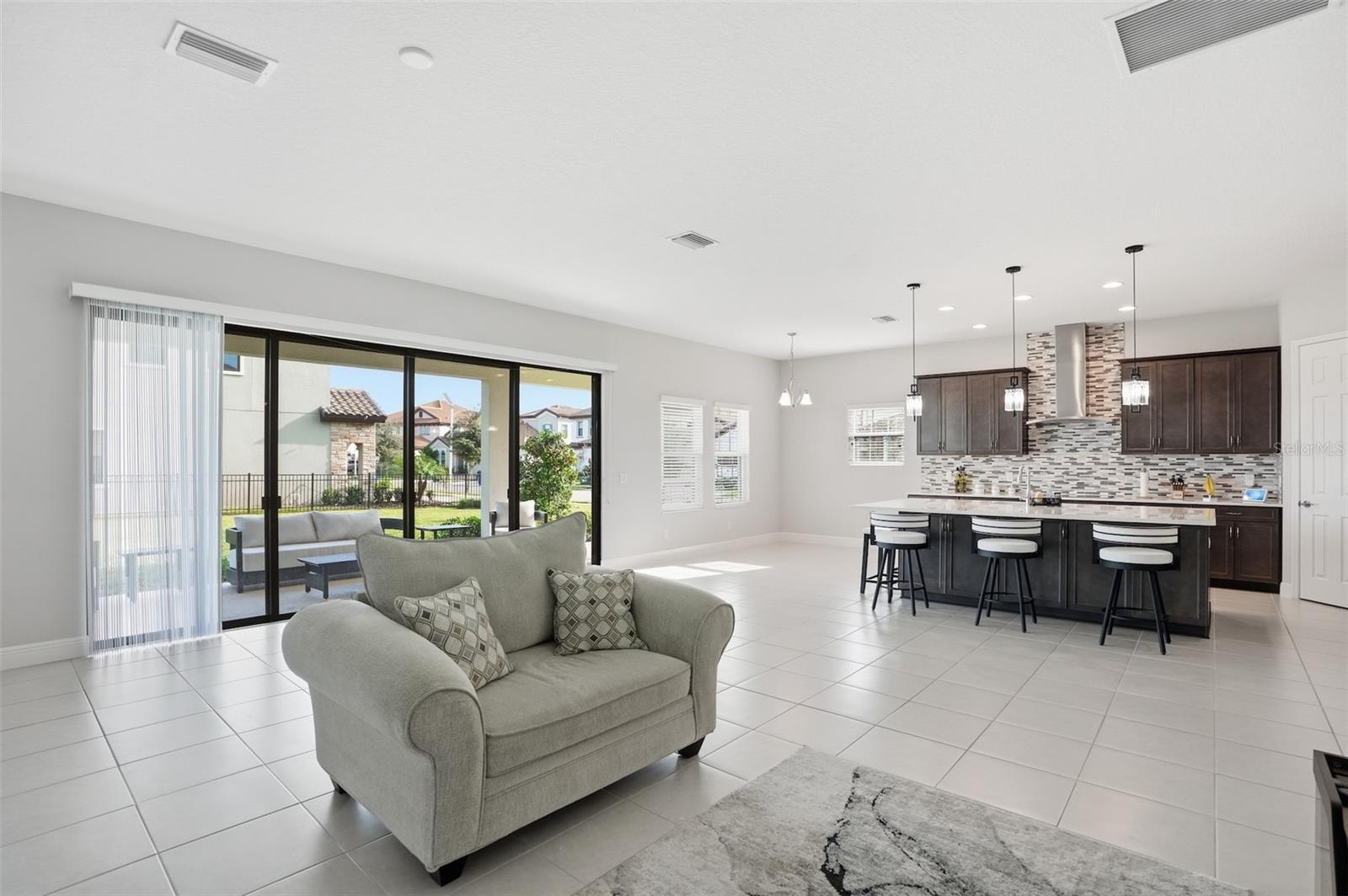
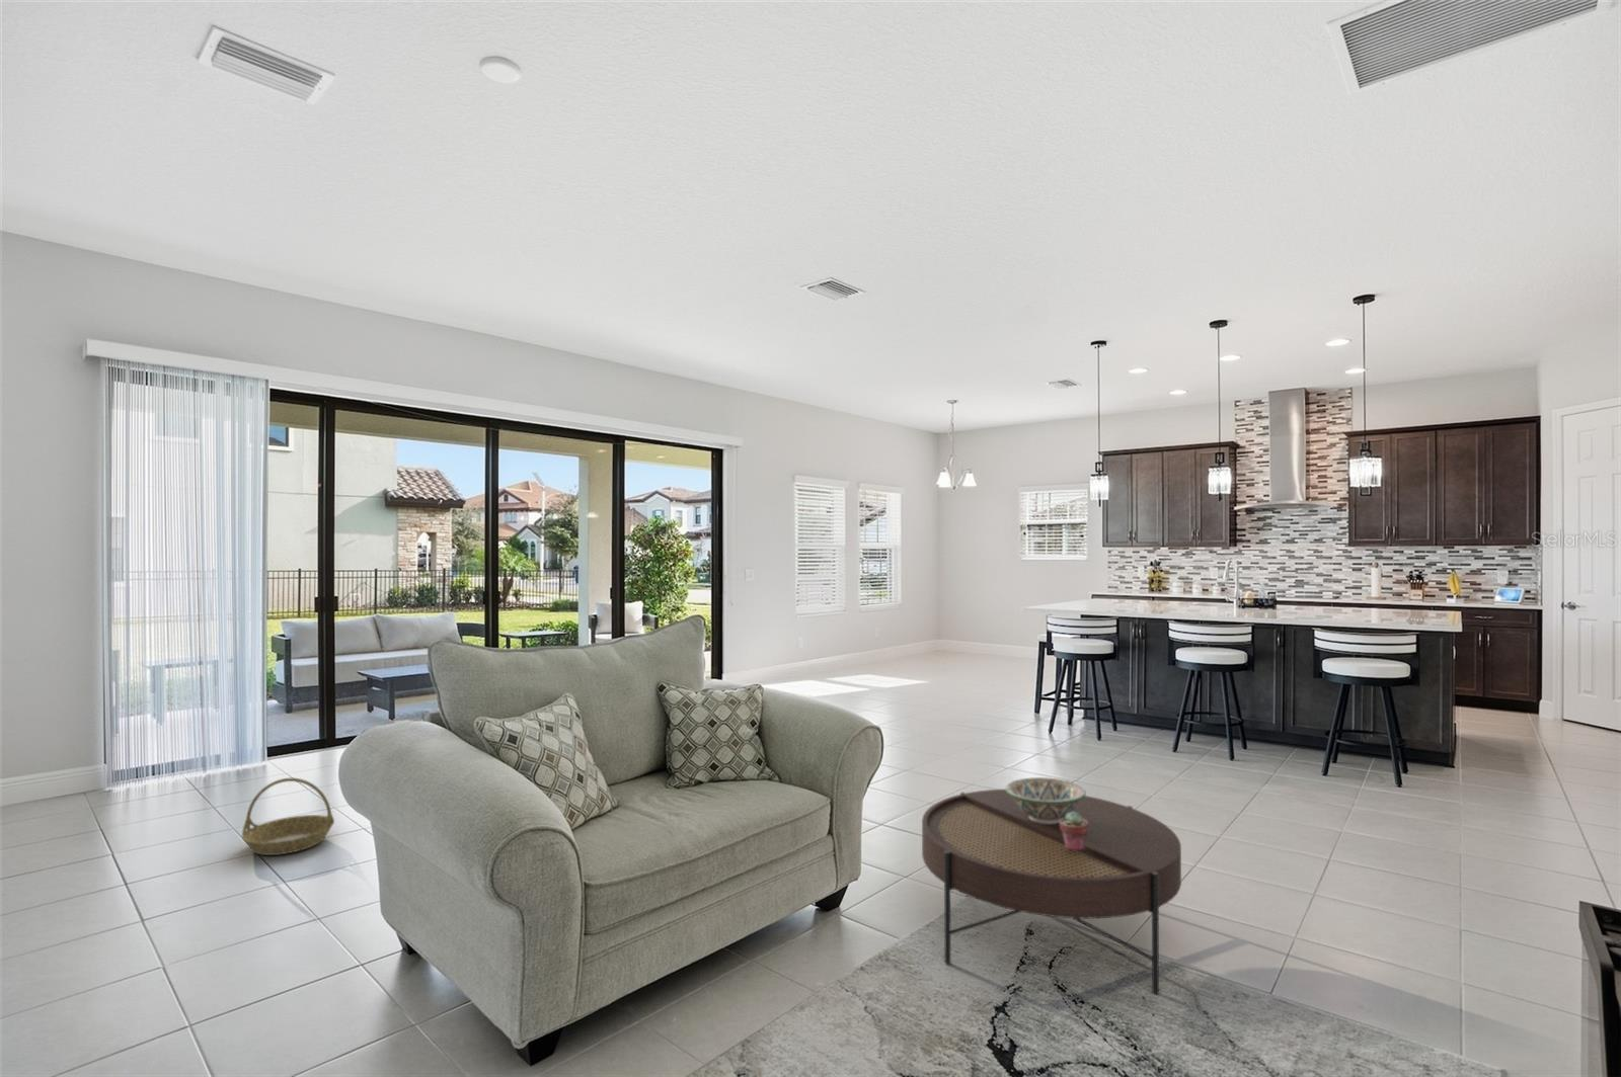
+ decorative bowl [1004,776,1087,823]
+ potted succulent [1059,811,1089,850]
+ basket [242,778,336,856]
+ coffee table [921,789,1182,996]
